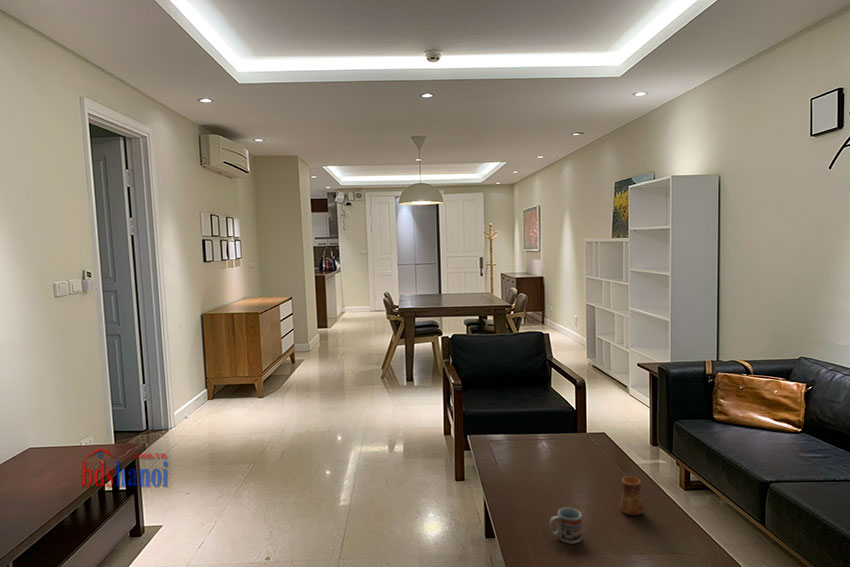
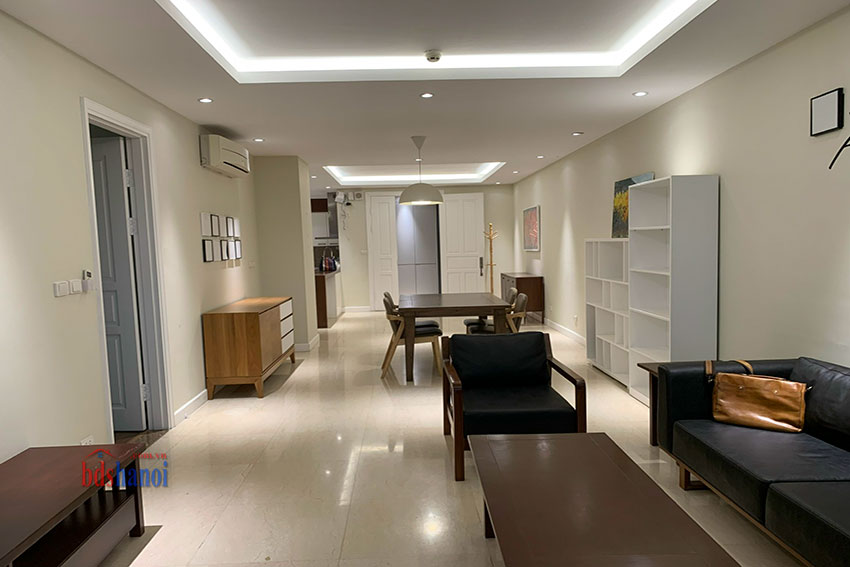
- cup [619,476,644,517]
- cup [548,507,583,545]
